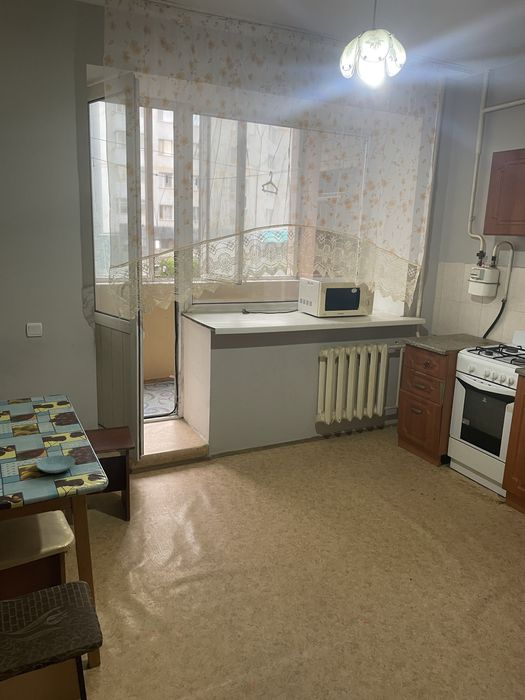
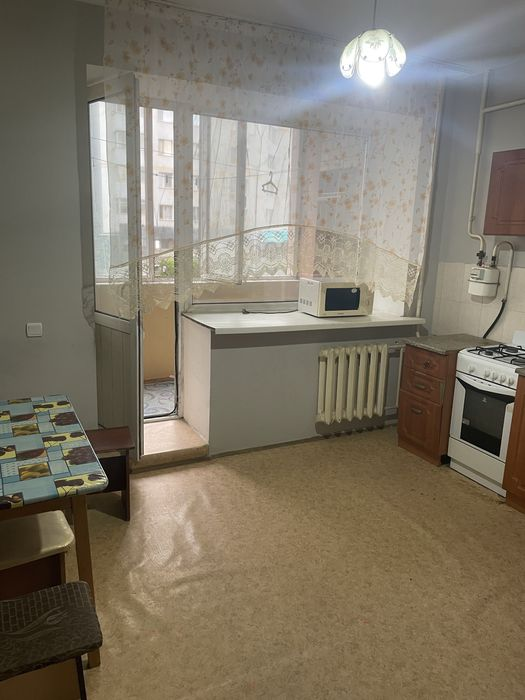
- saucer [36,454,76,474]
